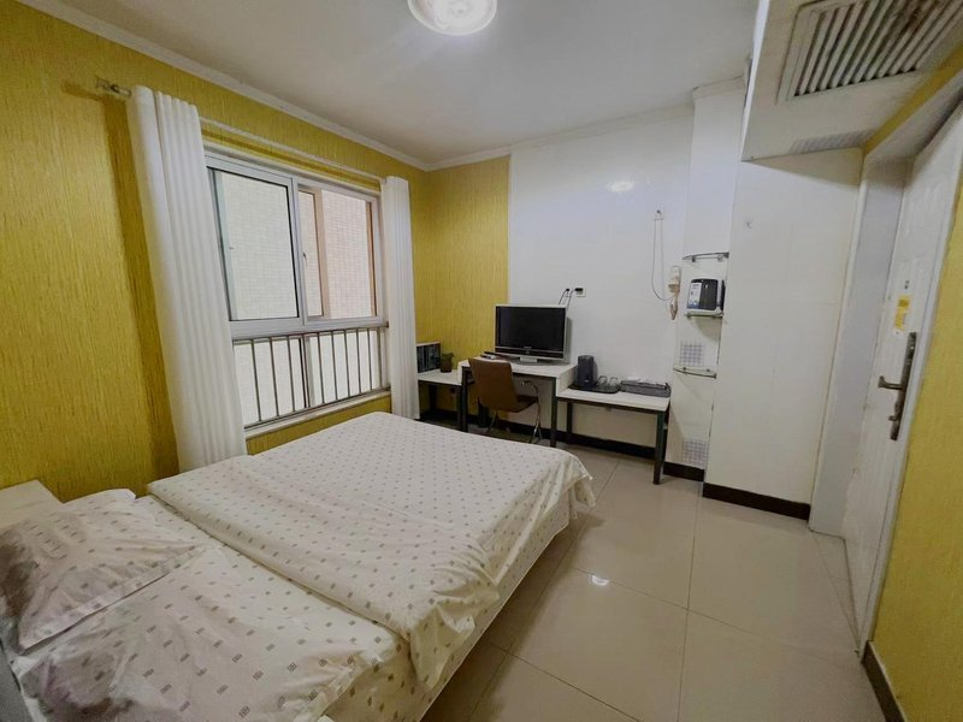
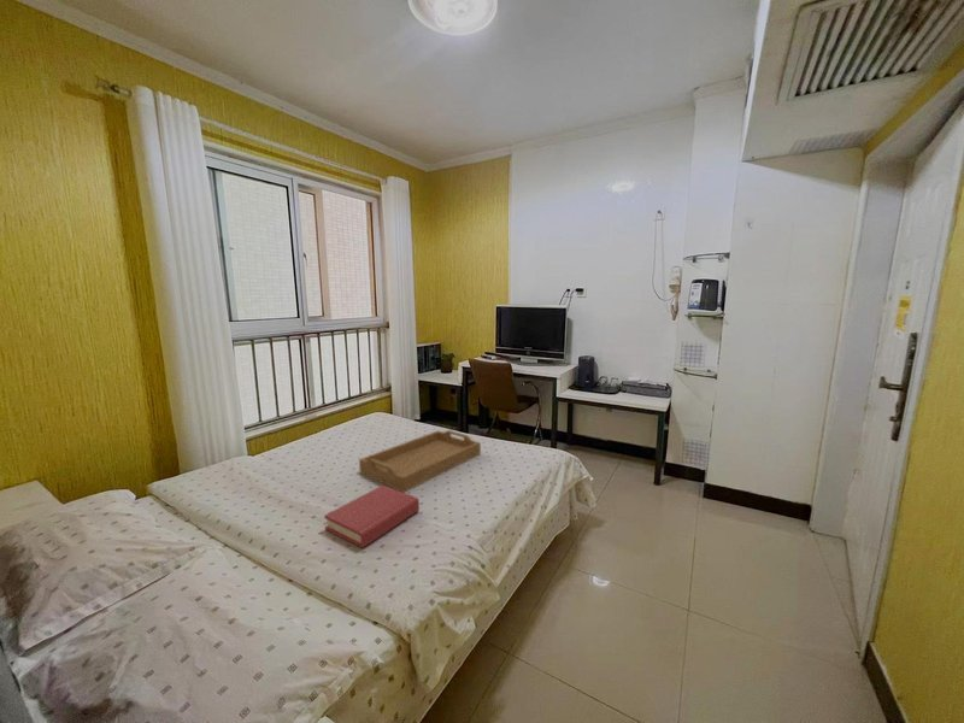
+ hardback book [323,484,421,549]
+ serving tray [358,429,482,493]
